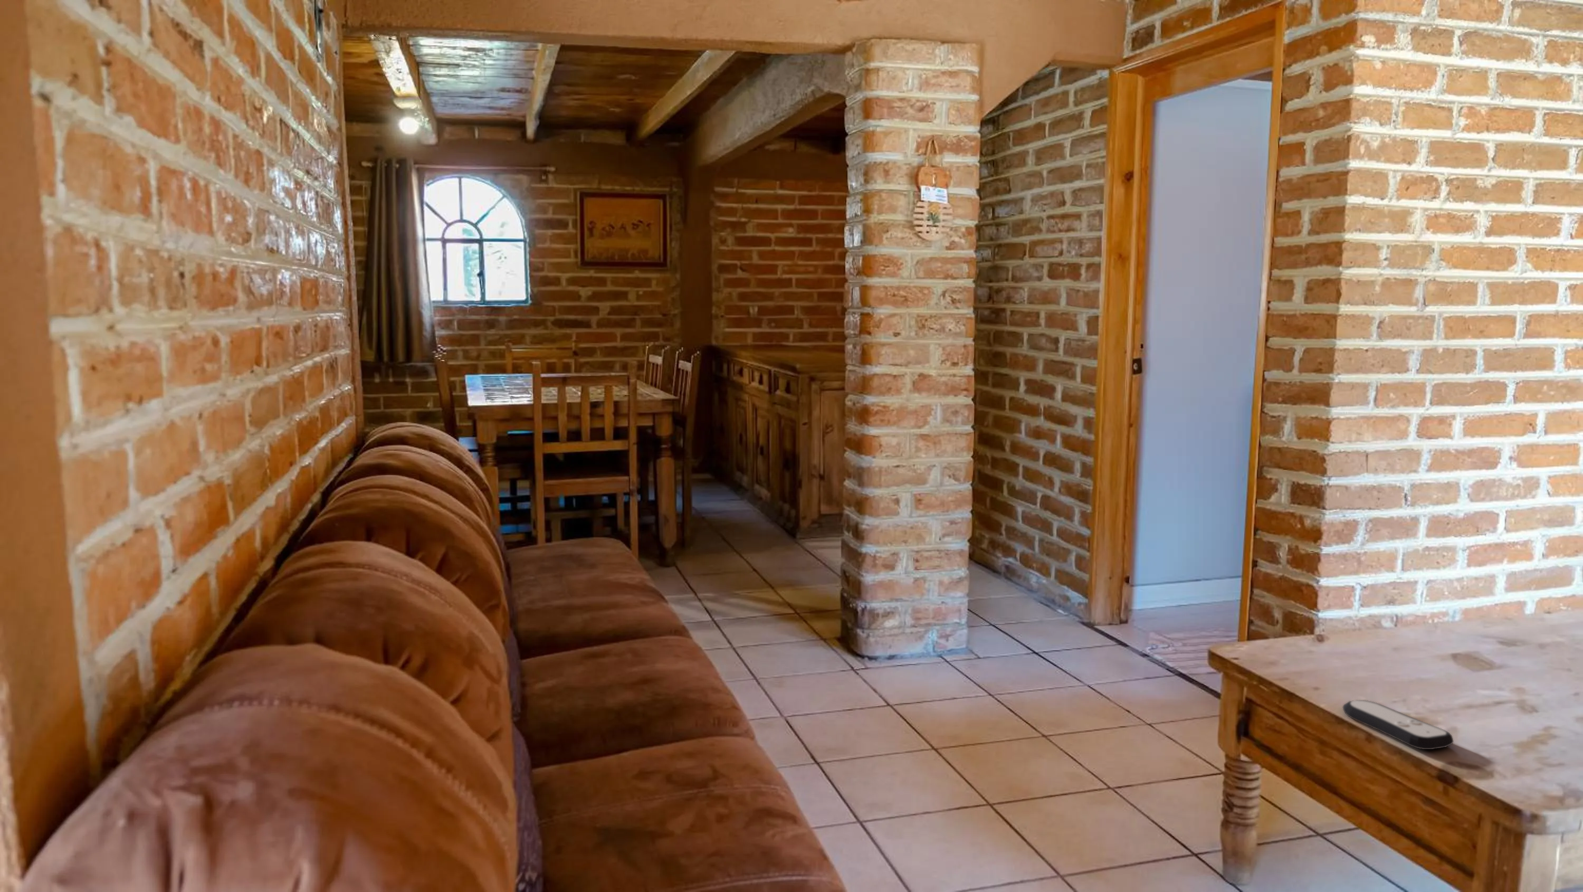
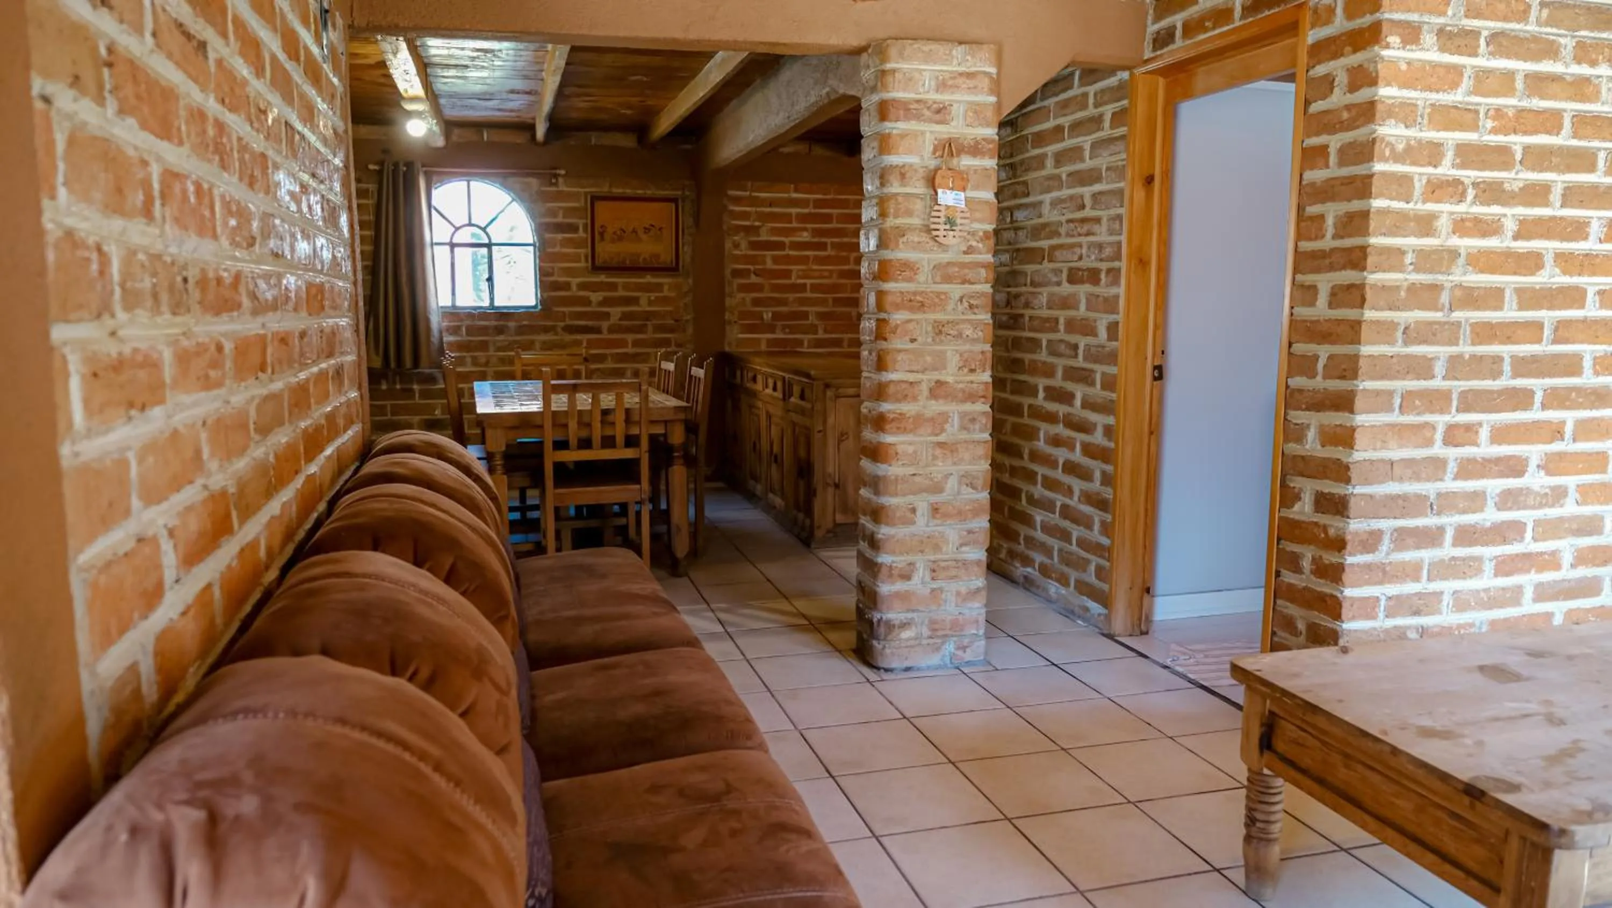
- remote control [1342,699,1455,749]
